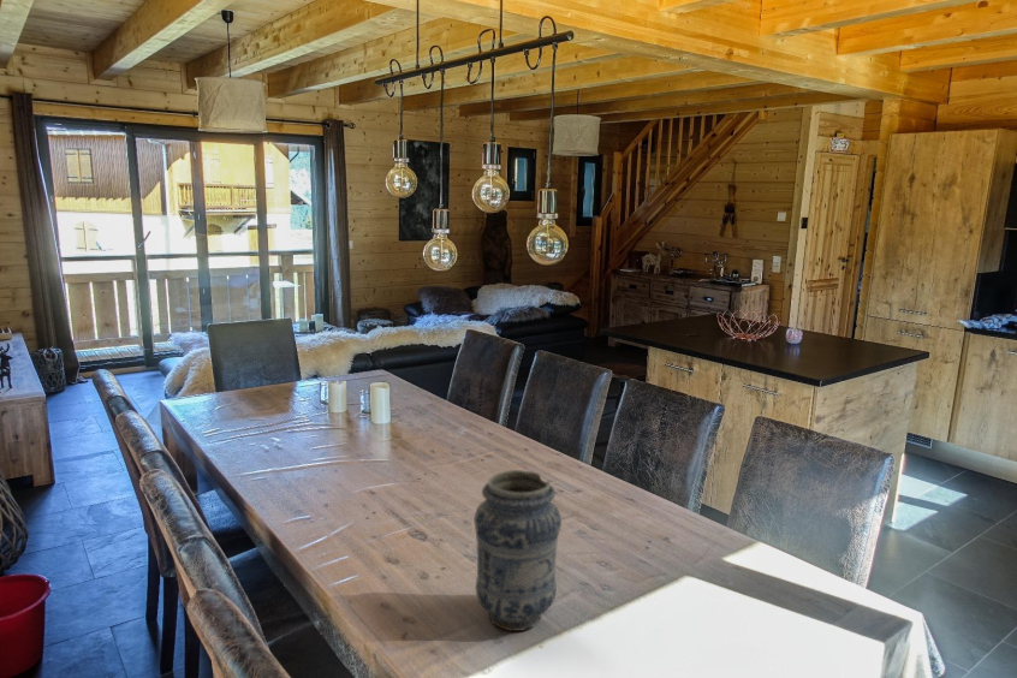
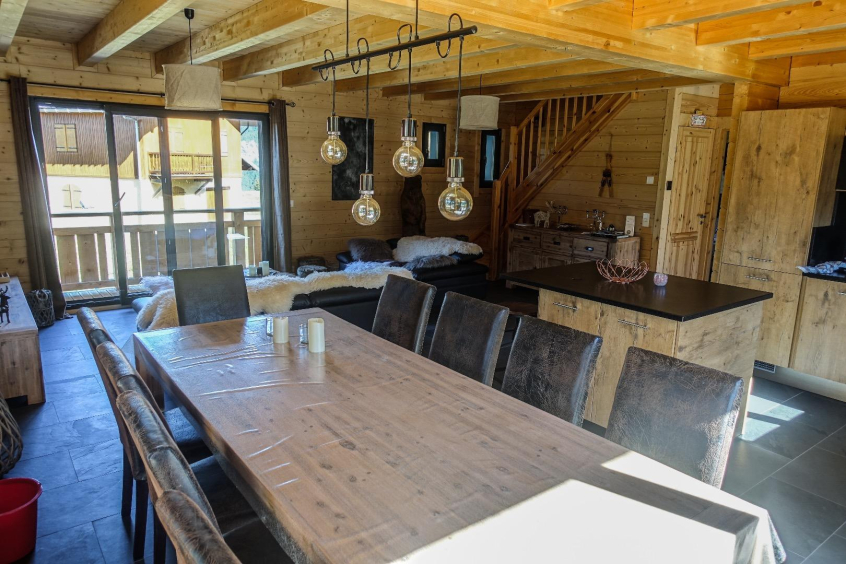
- vase [472,469,563,632]
